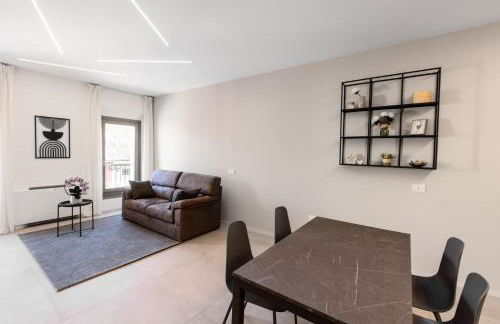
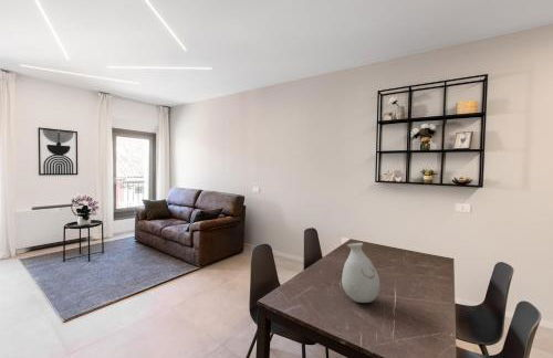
+ vase [341,242,380,304]
